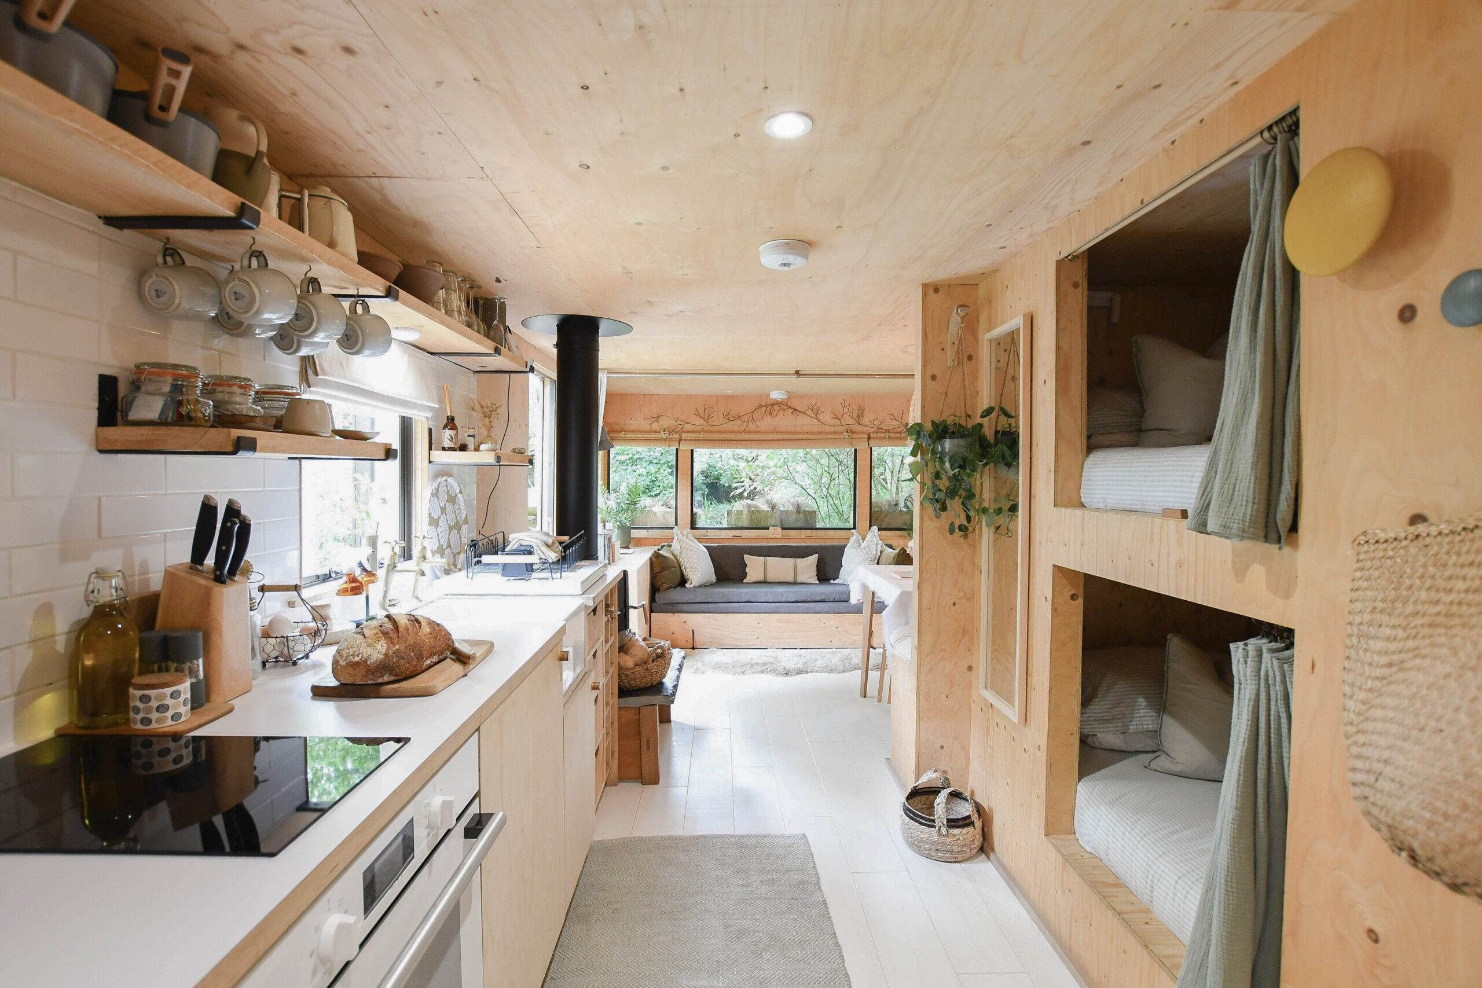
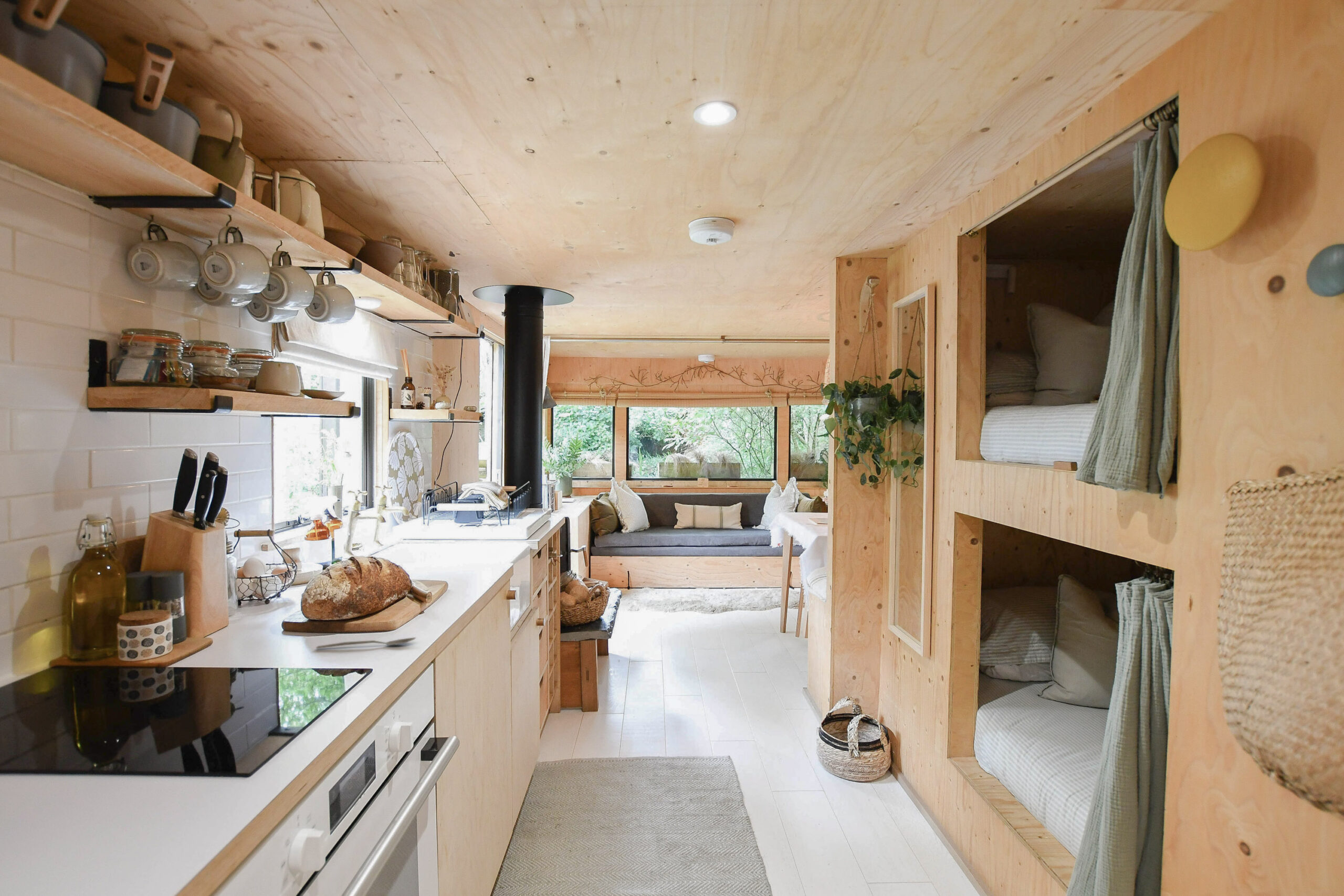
+ spoon [316,637,416,649]
